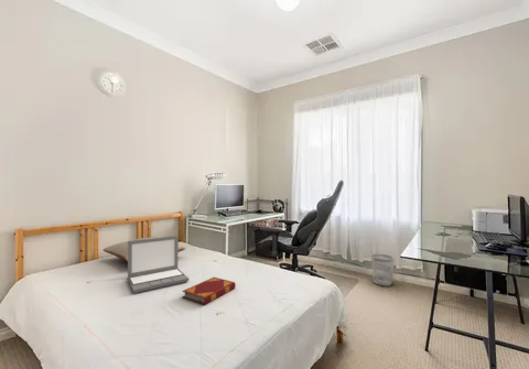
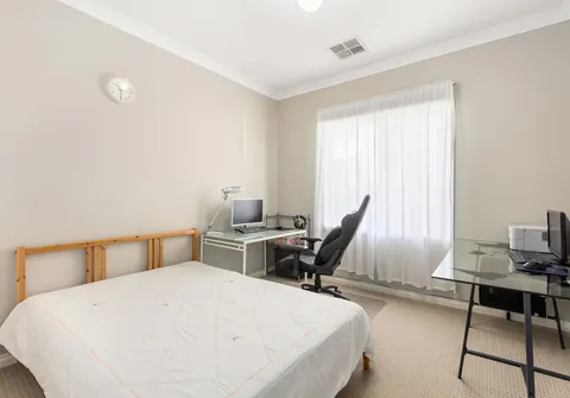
- laptop [127,235,190,294]
- pillow [102,237,187,262]
- hardback book [182,276,237,306]
- wastebasket [370,252,396,286]
